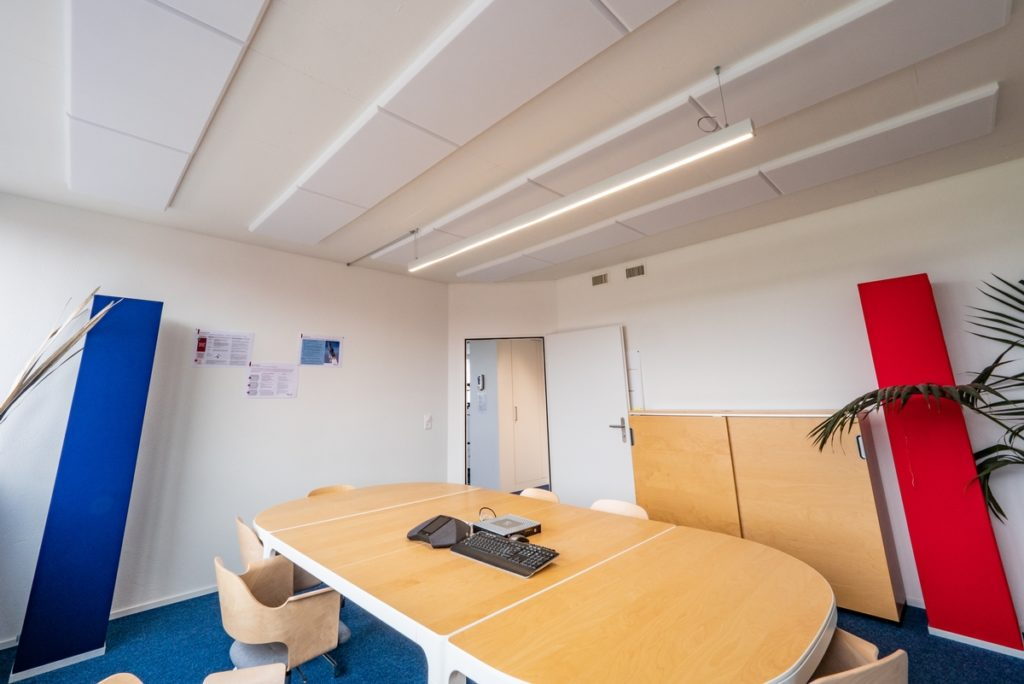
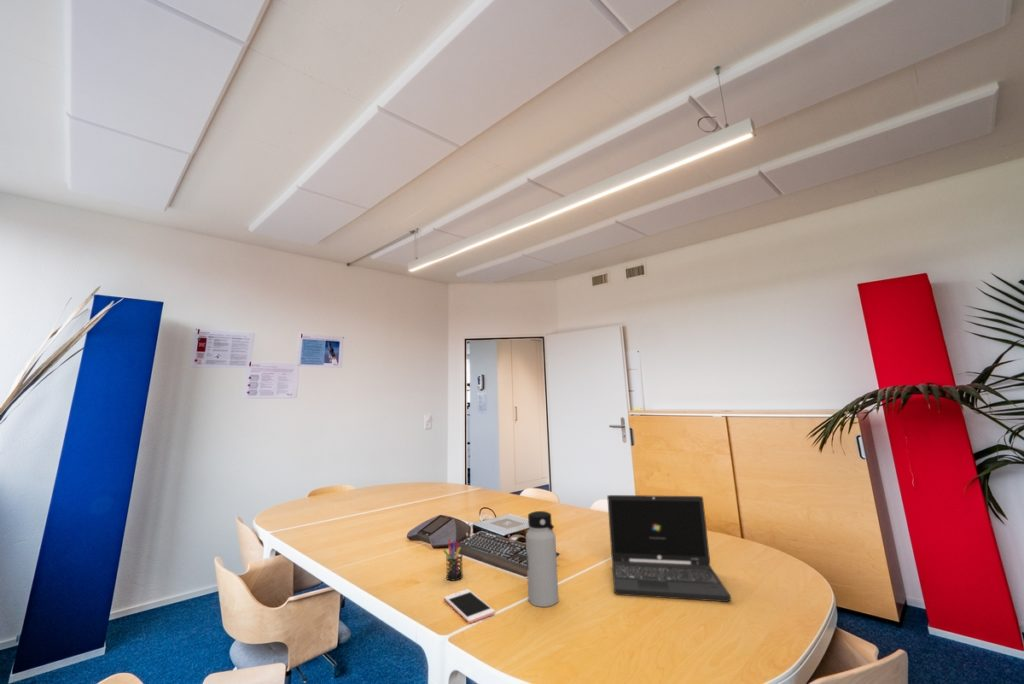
+ water bottle [525,510,560,608]
+ laptop [606,494,732,603]
+ cell phone [443,588,496,624]
+ pen holder [442,538,464,582]
